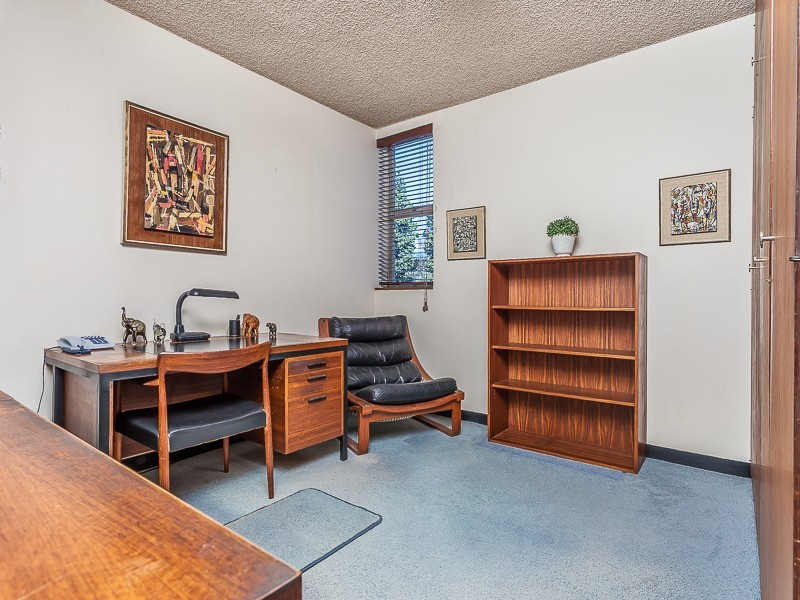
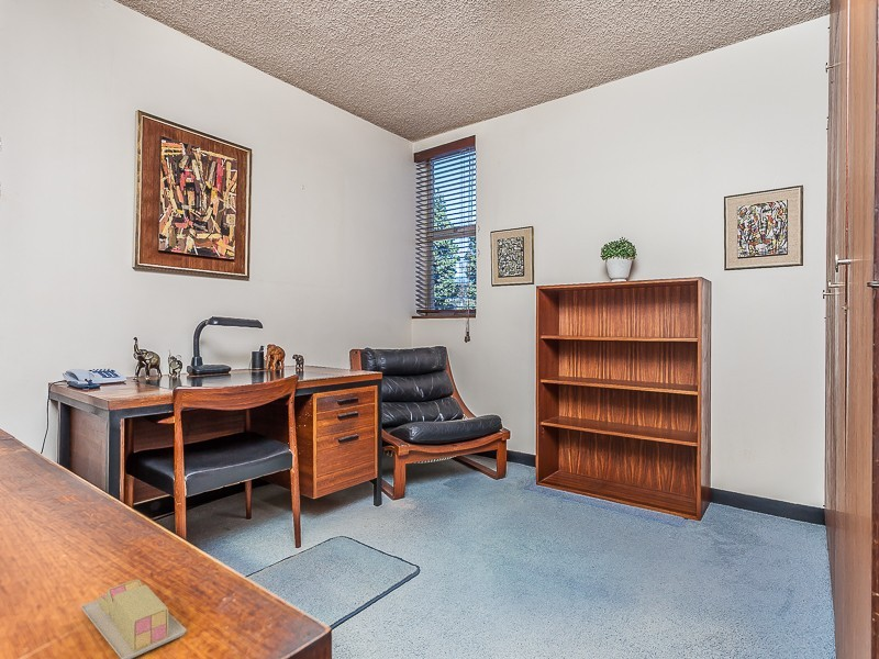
+ sticky notes [79,578,188,659]
